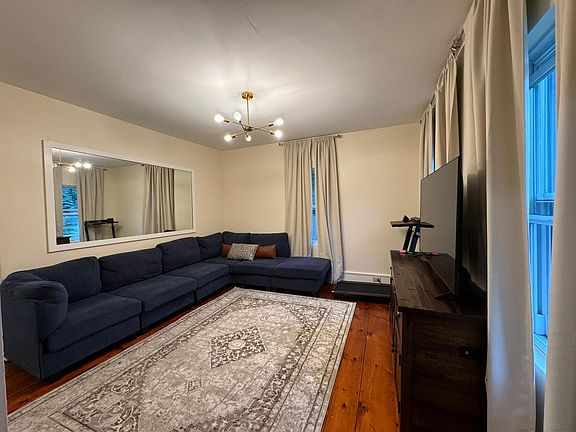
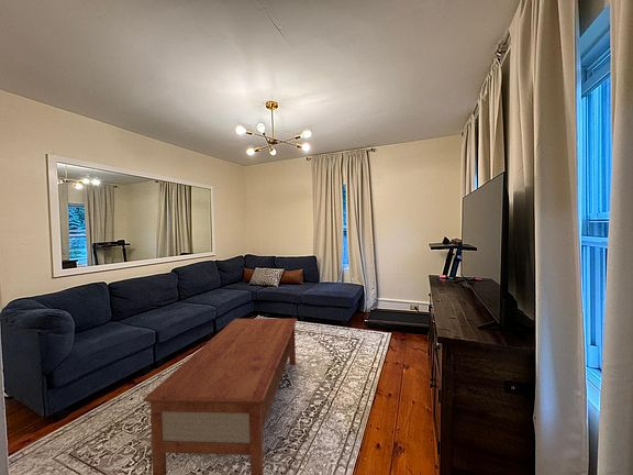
+ coffee table [142,318,298,475]
